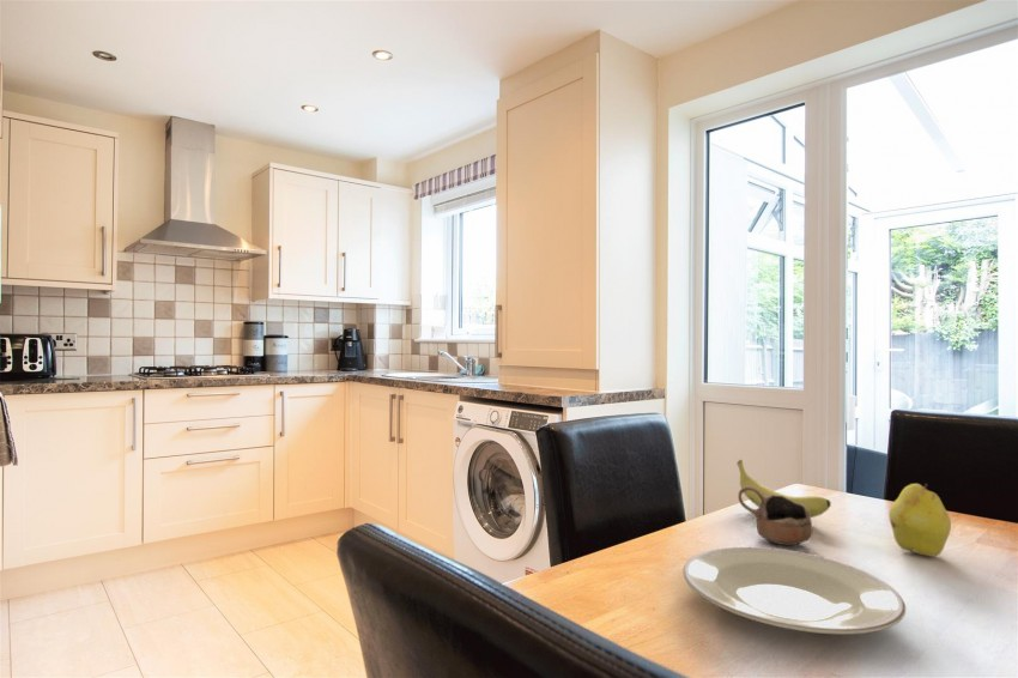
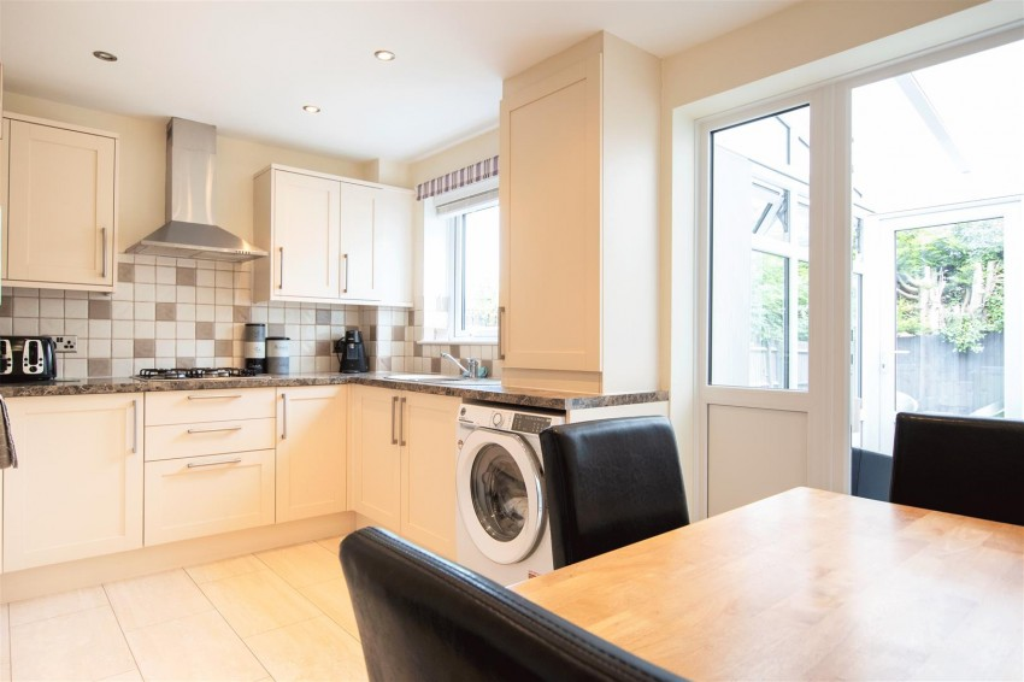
- fruit [887,483,952,558]
- plate [681,546,907,636]
- fruit [735,459,832,519]
- cup [737,486,814,546]
